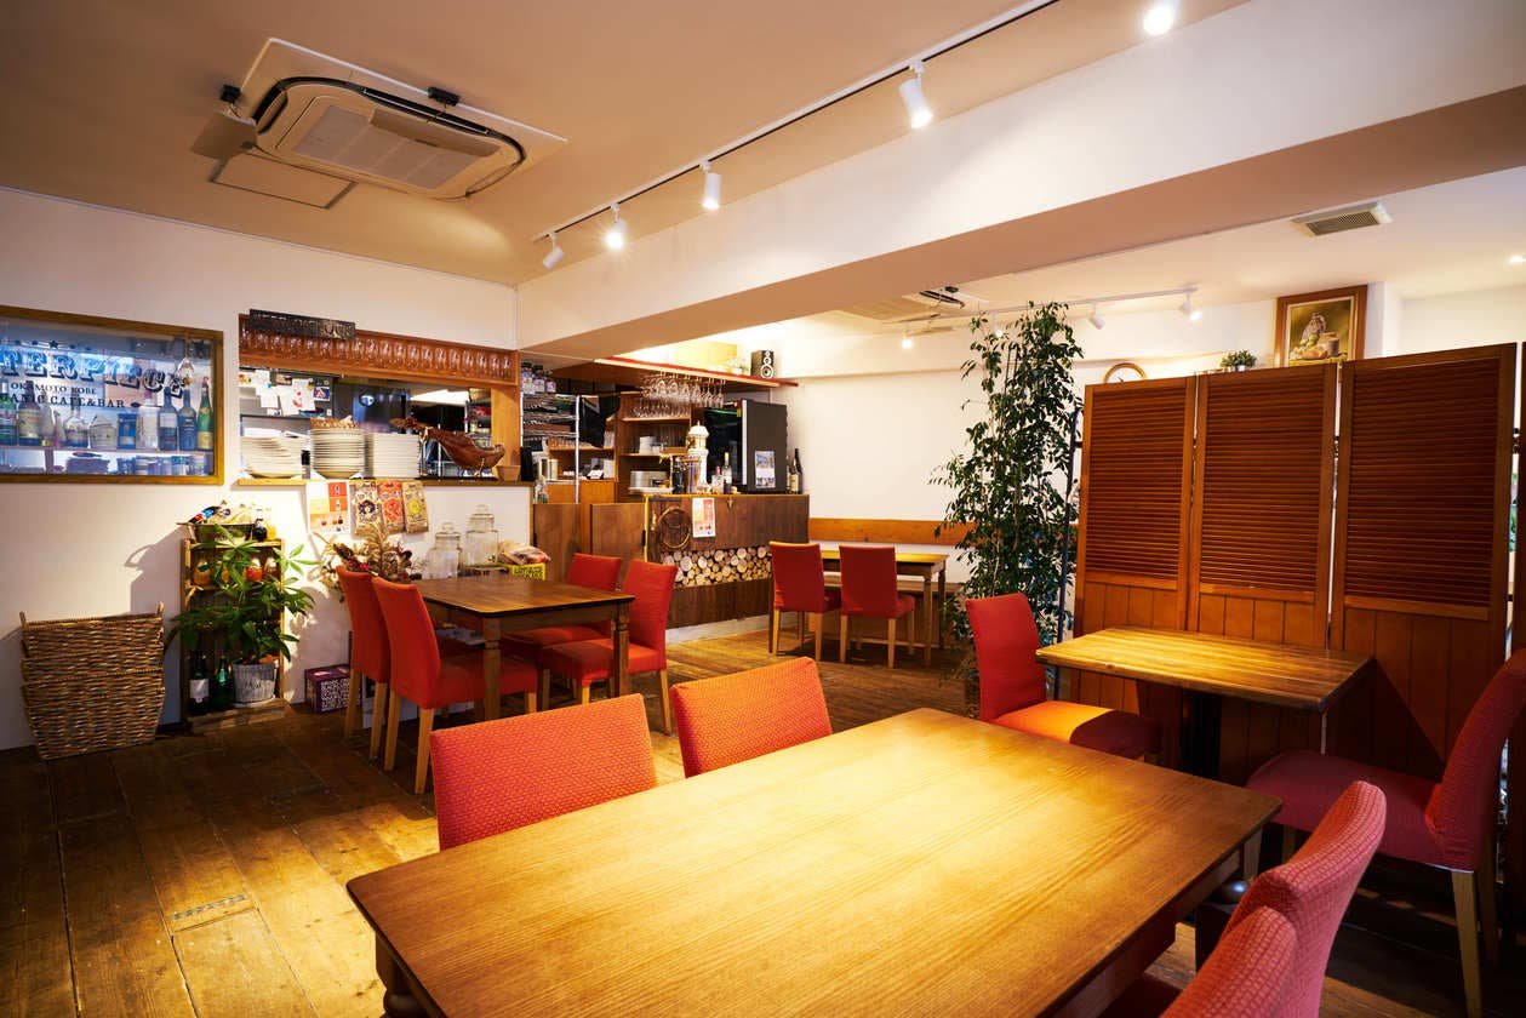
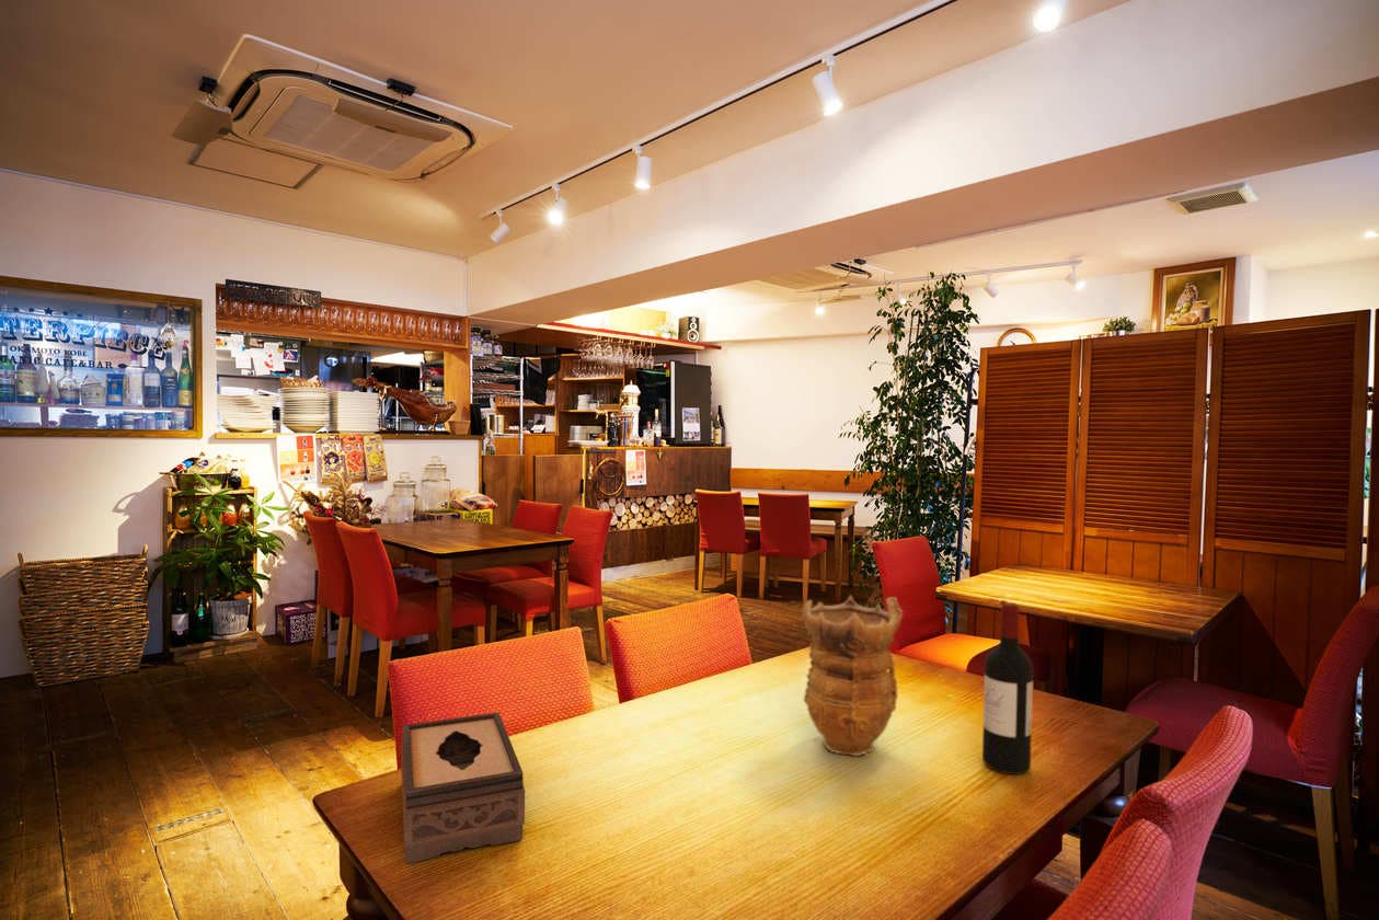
+ tissue box [400,711,526,864]
+ vase [801,594,905,757]
+ wine bottle [981,602,1034,775]
